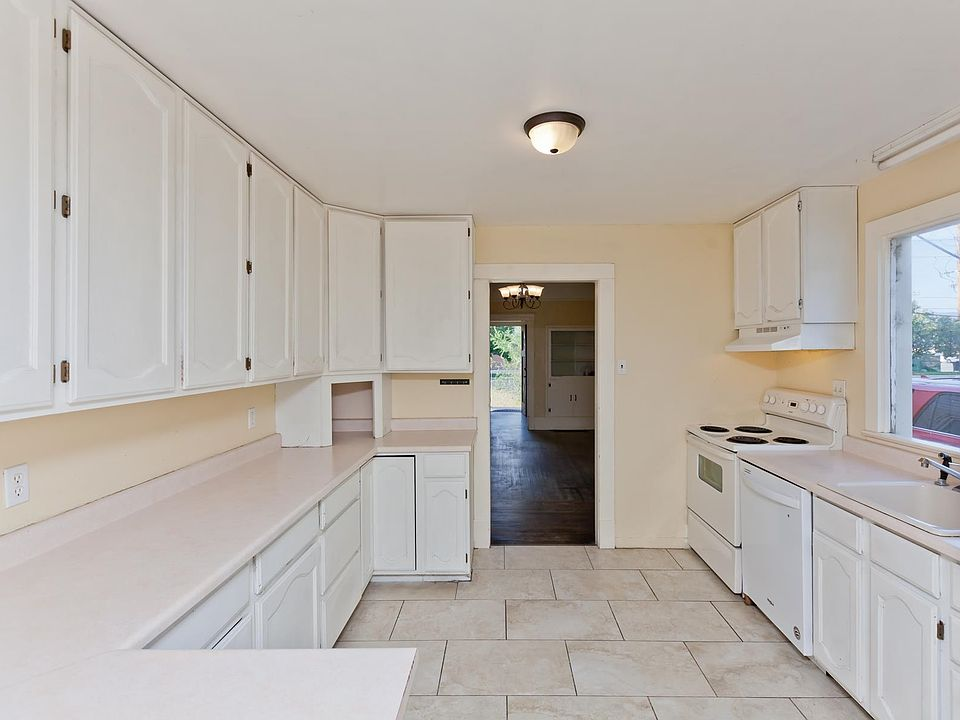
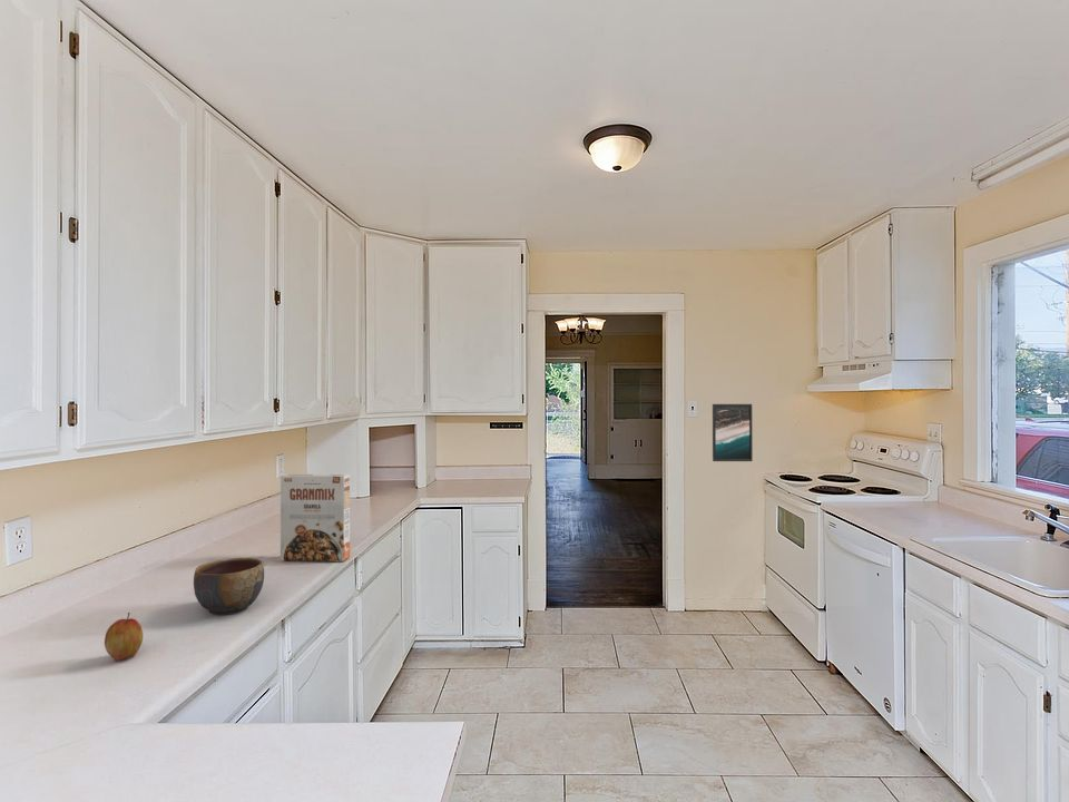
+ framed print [712,403,754,462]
+ bowl [193,557,265,616]
+ cereal box [279,473,351,563]
+ apple [104,612,144,662]
